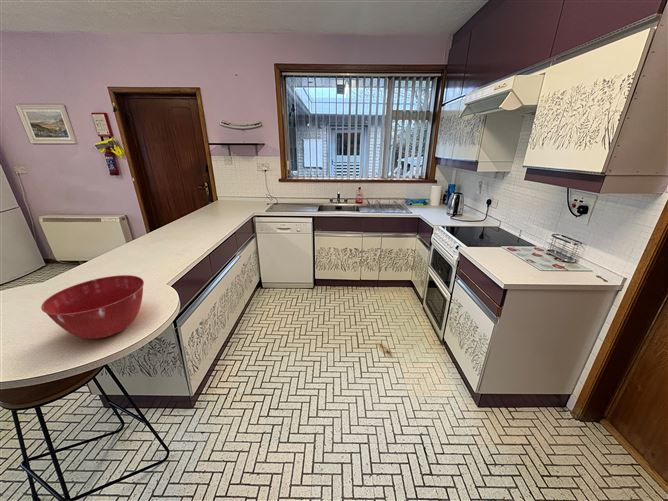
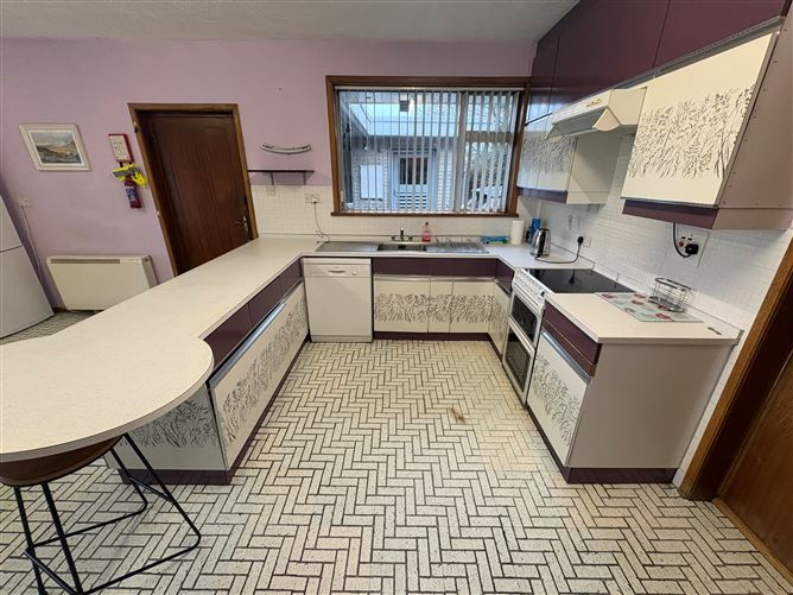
- mixing bowl [40,274,145,340]
